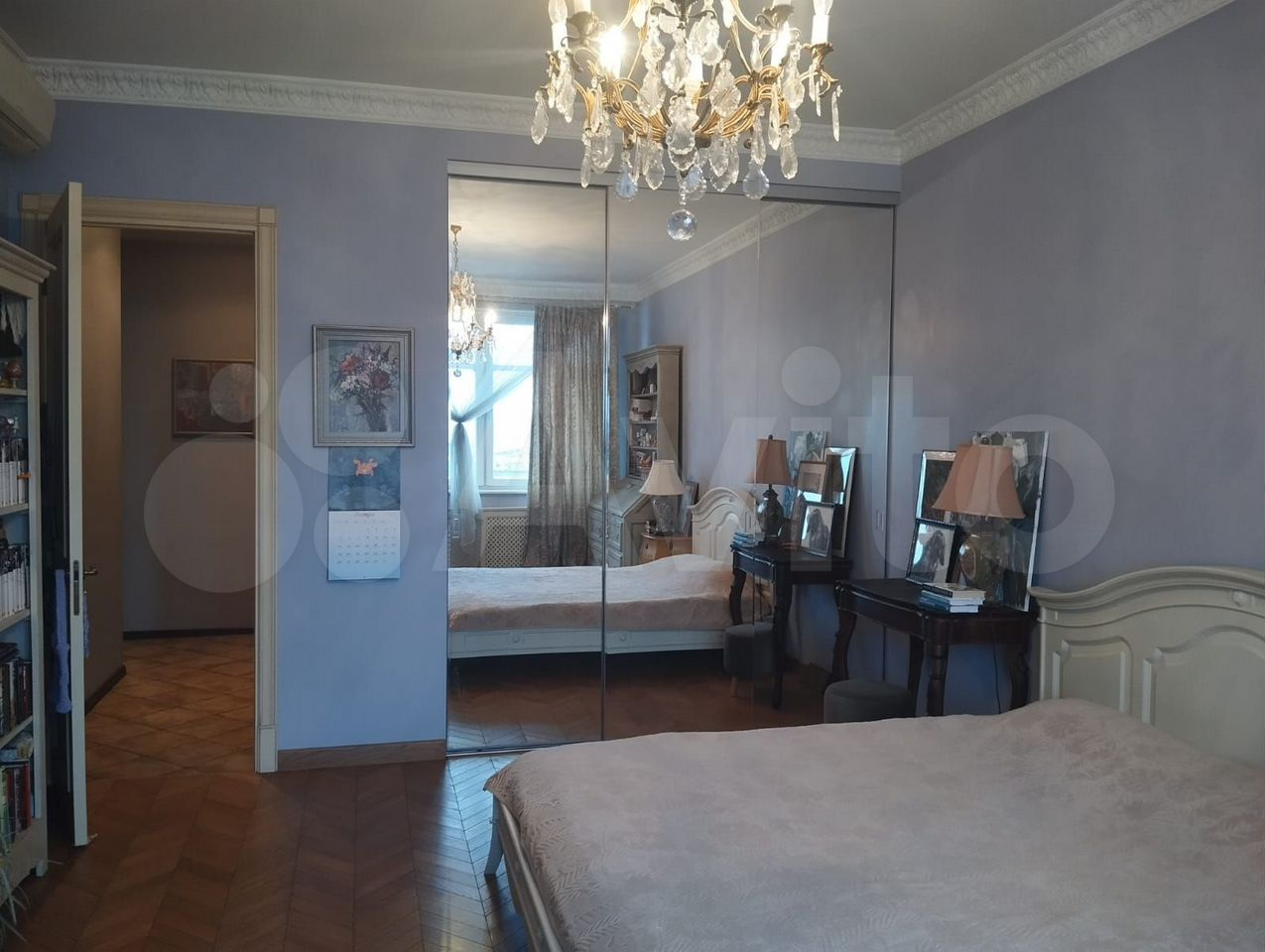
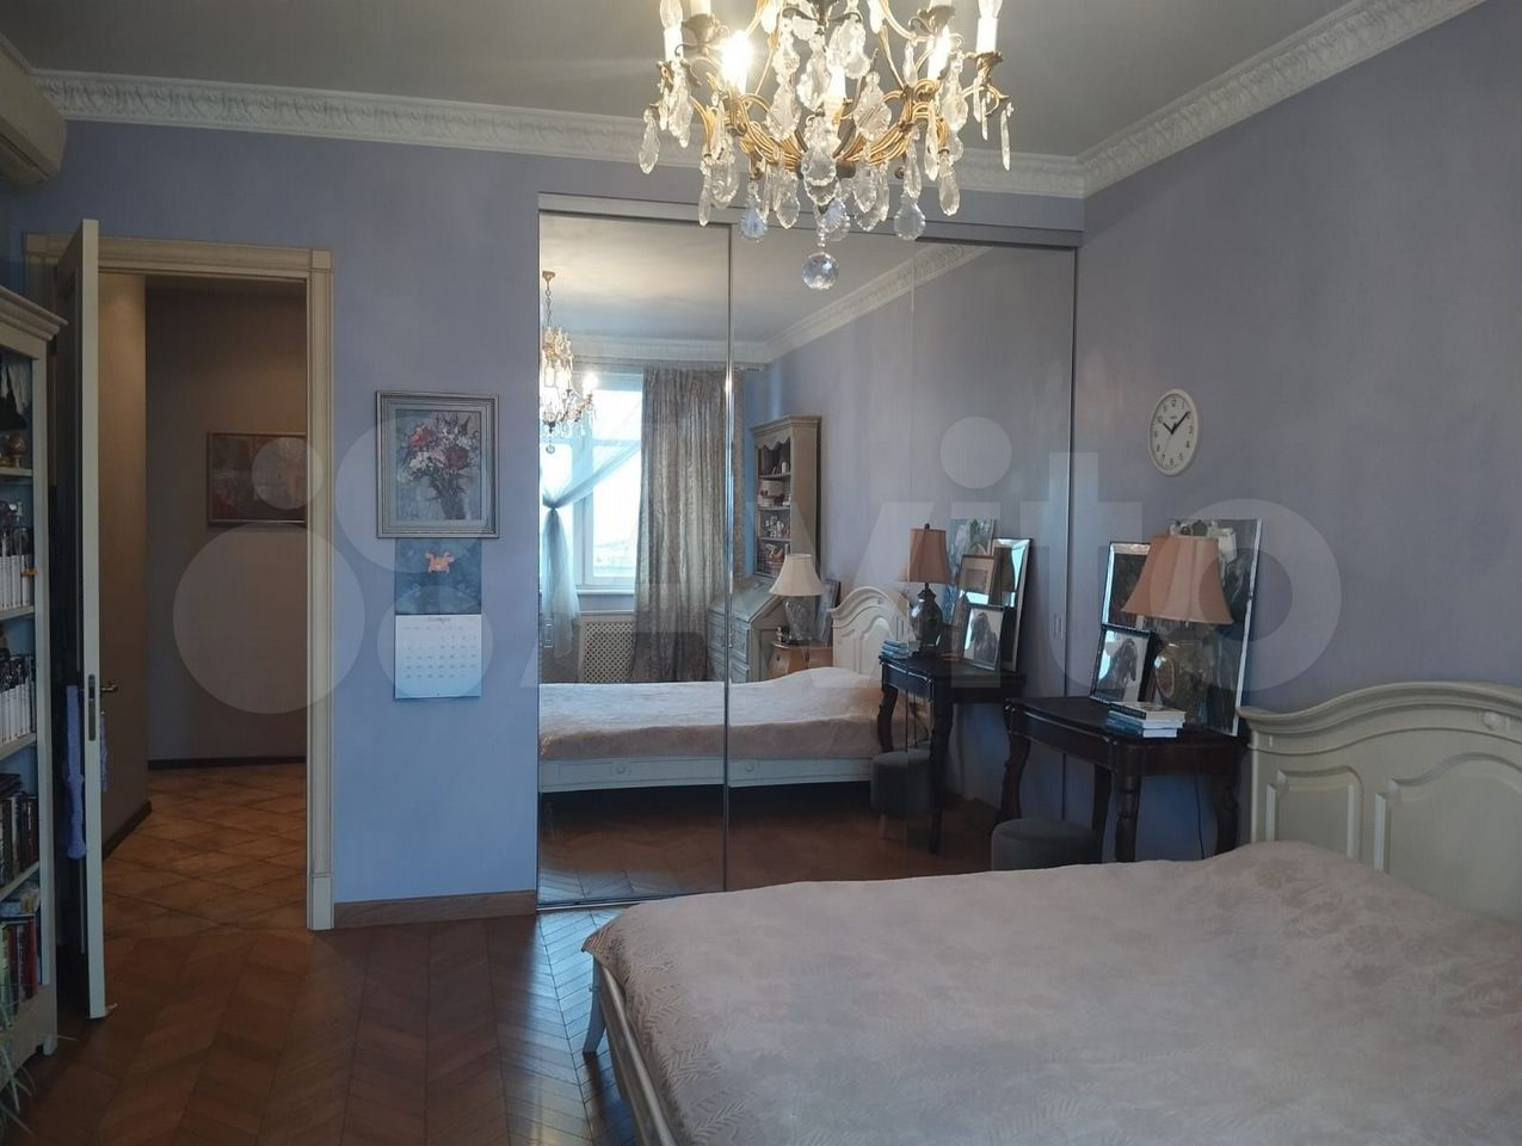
+ wall clock [1147,385,1204,479]
